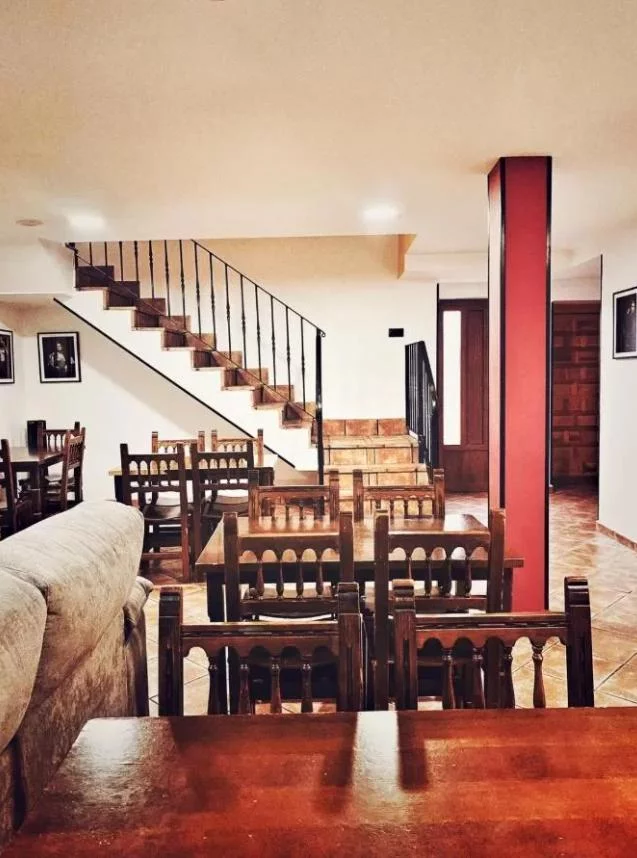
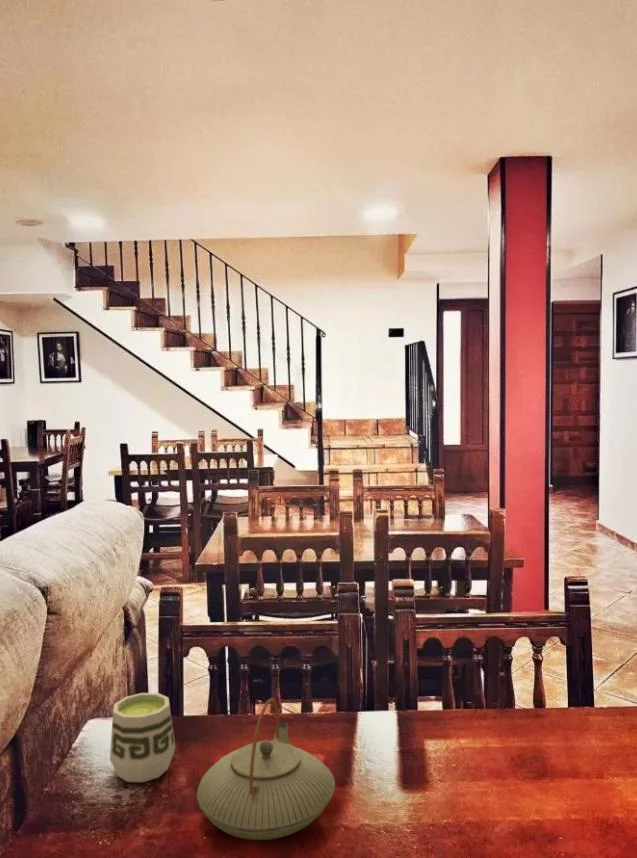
+ cup [109,692,176,783]
+ teapot [196,697,336,841]
